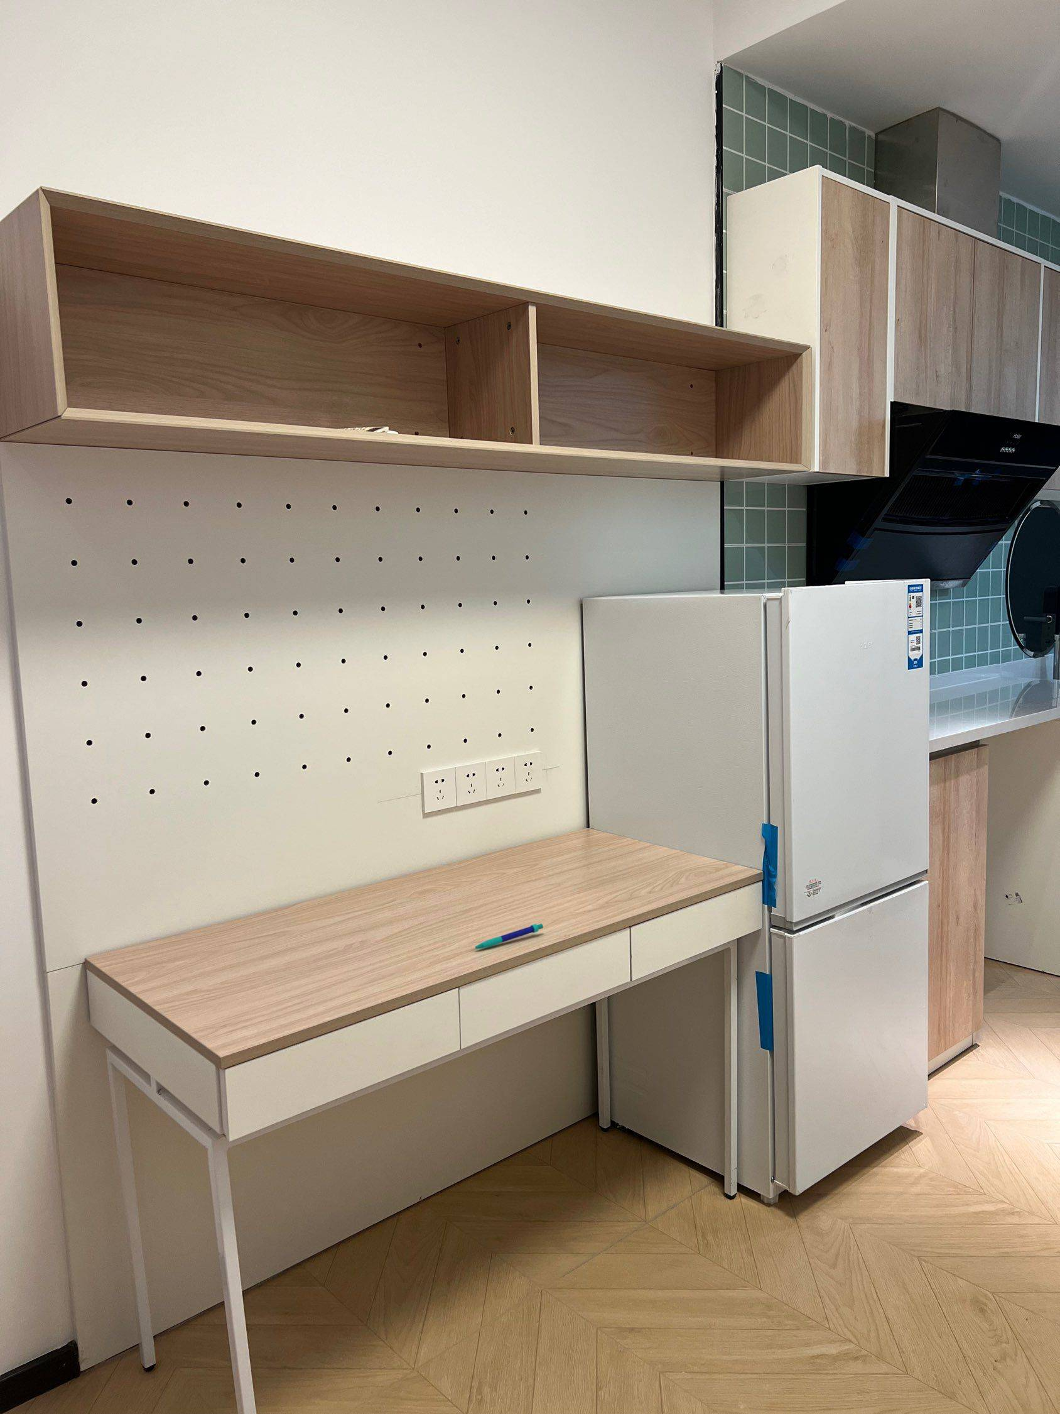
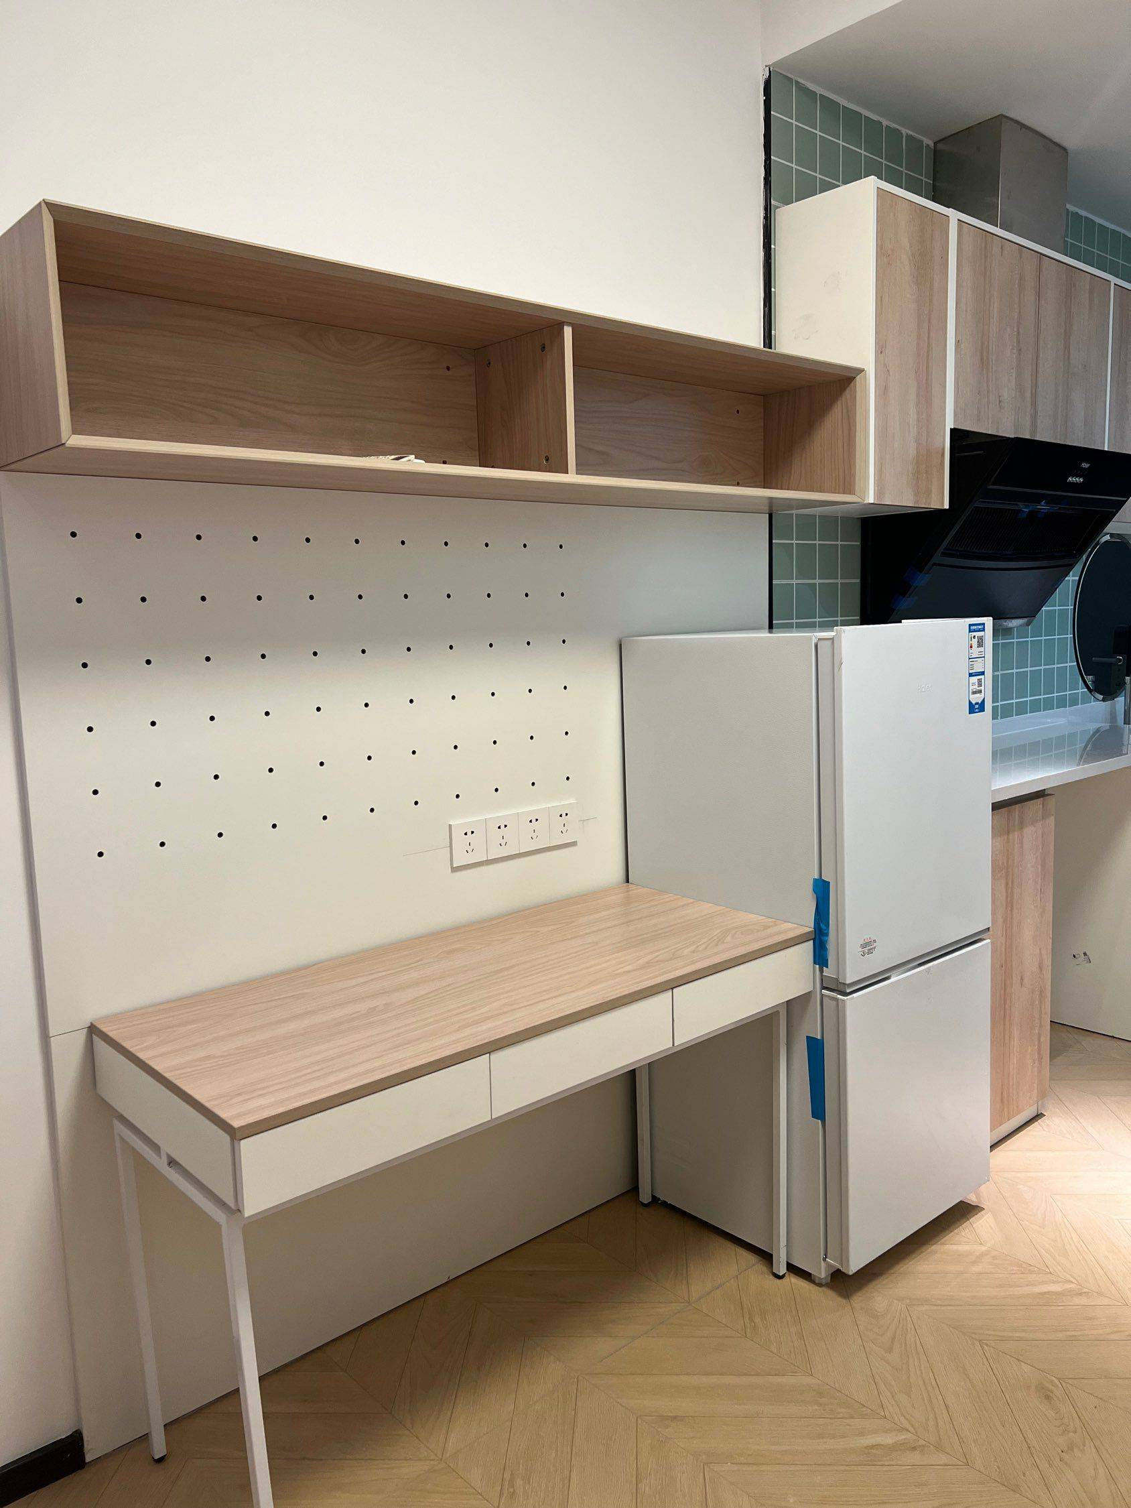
- pen [473,924,543,949]
